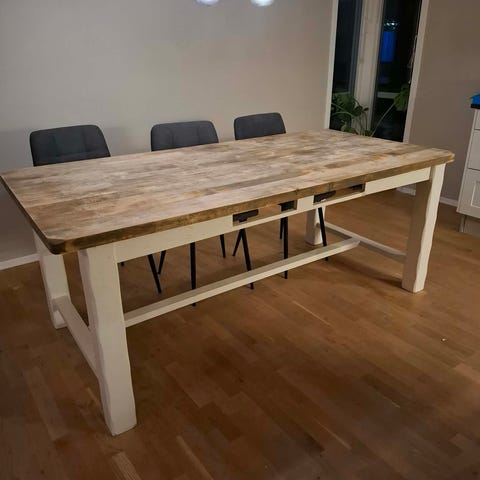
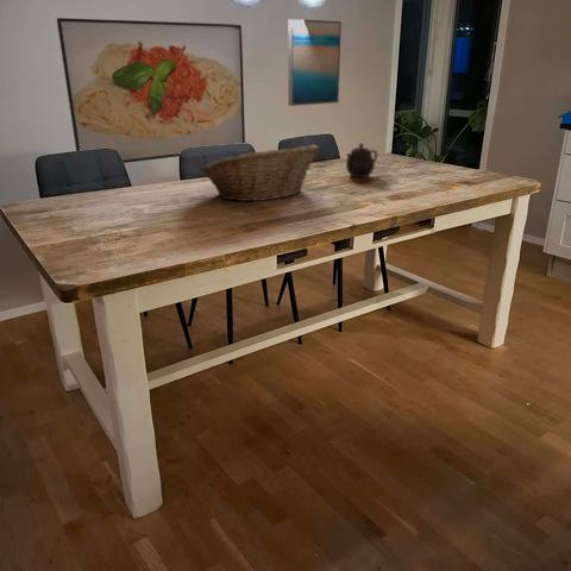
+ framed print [56,17,246,164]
+ teapot [345,142,378,178]
+ wall art [287,18,343,107]
+ fruit basket [200,143,321,202]
